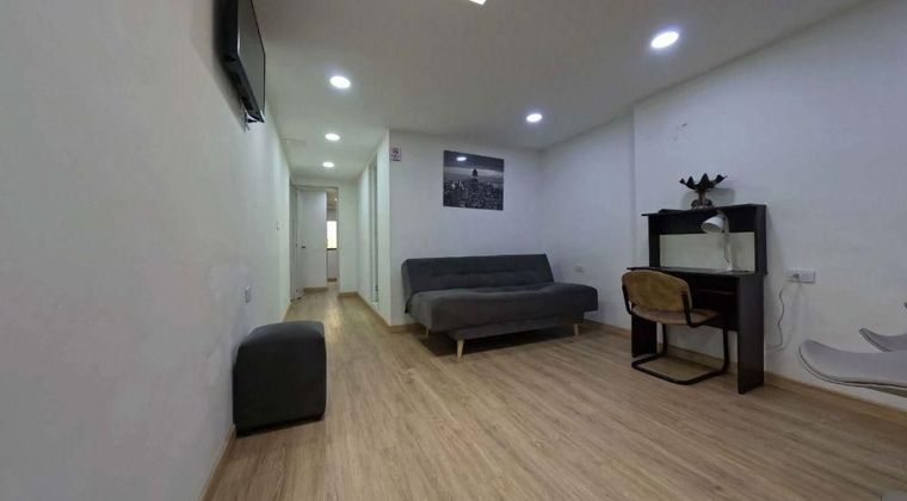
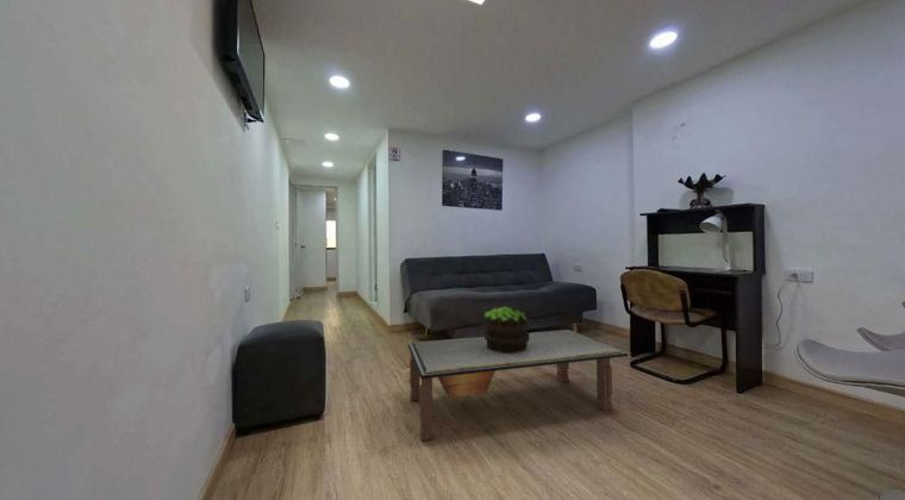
+ coffee table [407,329,630,442]
+ potted plant [483,306,530,354]
